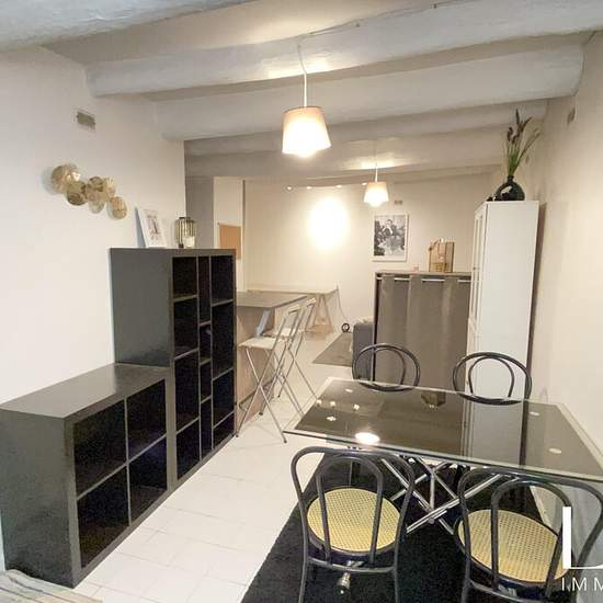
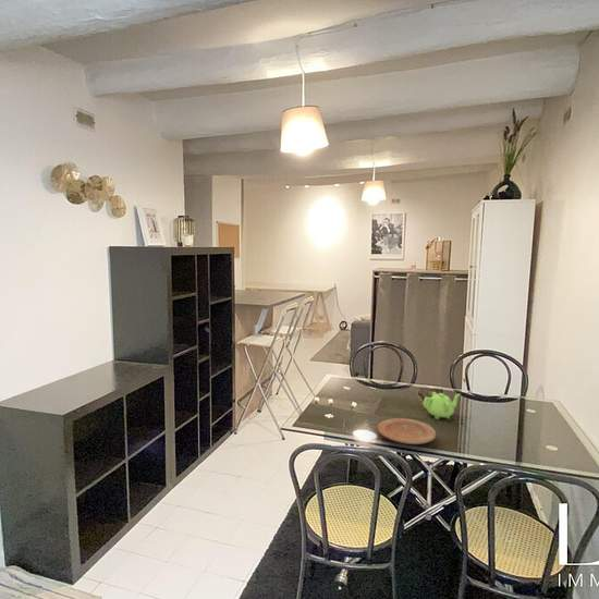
+ teapot [421,391,461,420]
+ plate [376,417,437,445]
